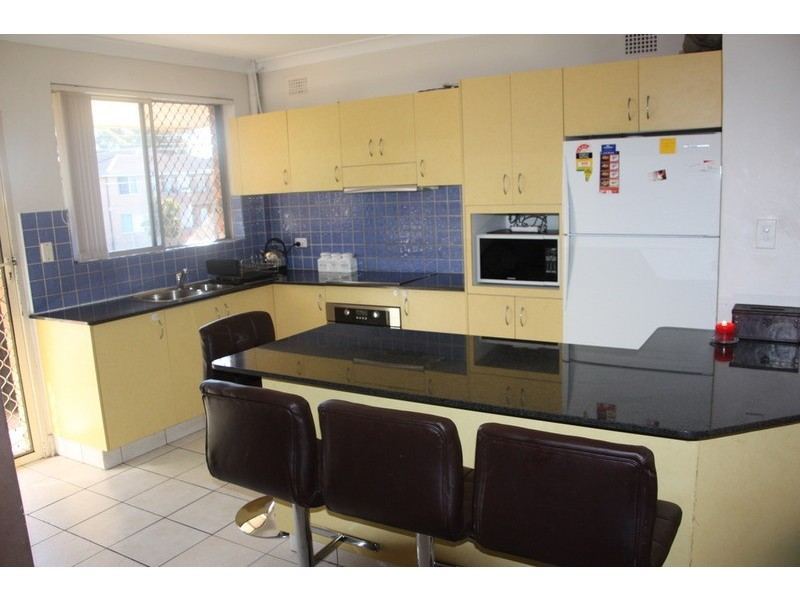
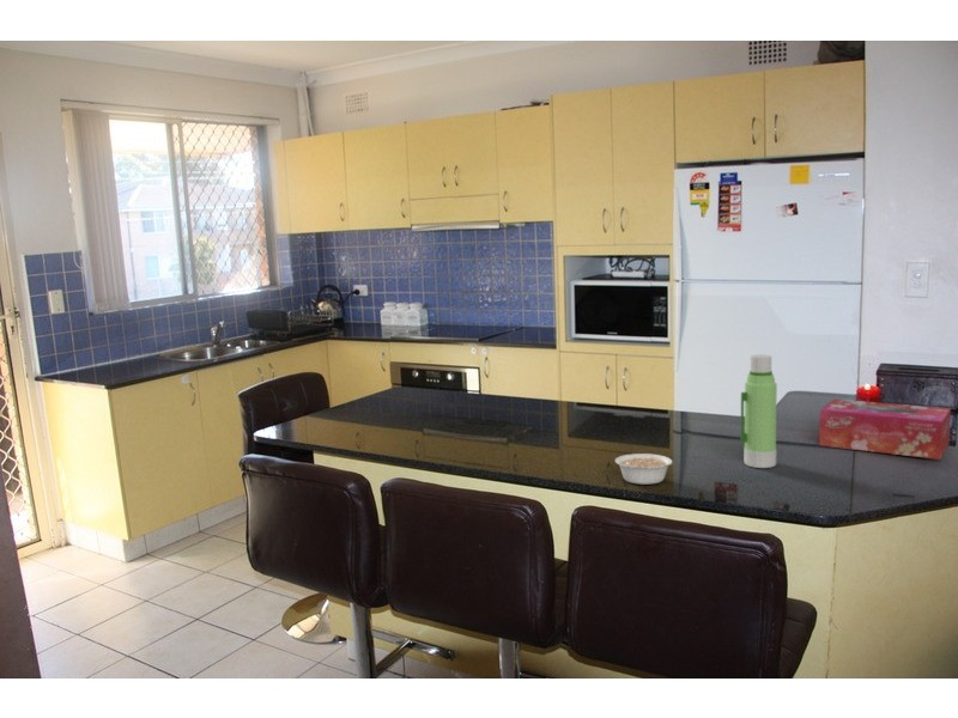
+ water bottle [740,354,778,469]
+ tissue box [818,398,952,461]
+ legume [614,452,678,486]
